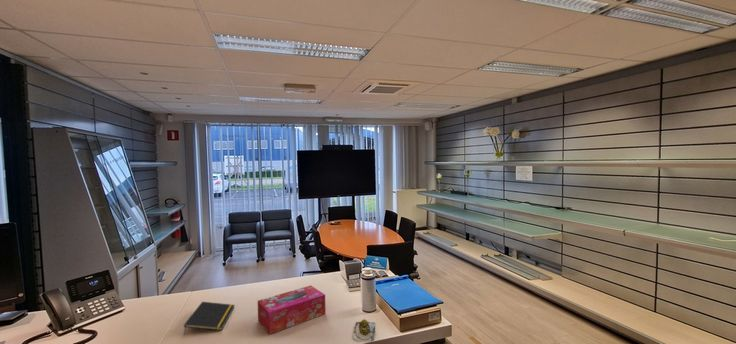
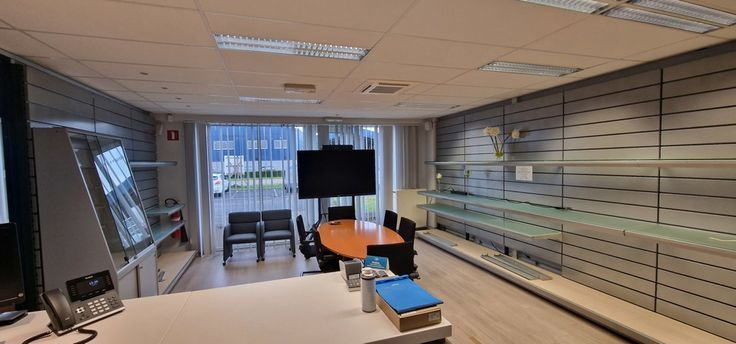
- notepad [183,301,235,336]
- succulent plant [352,318,376,342]
- tissue box [257,284,327,335]
